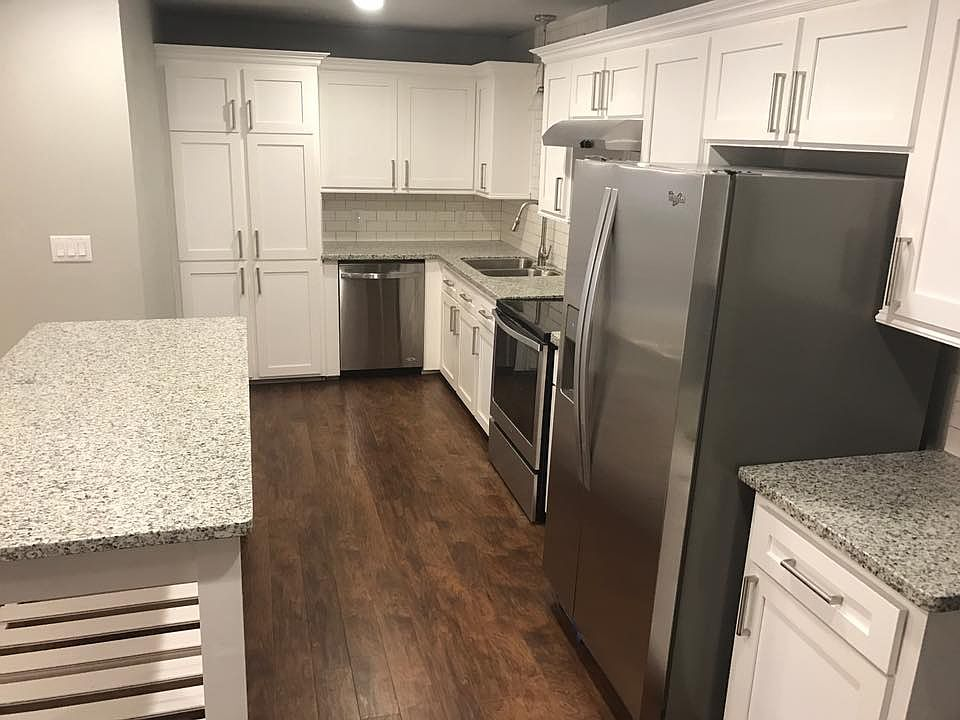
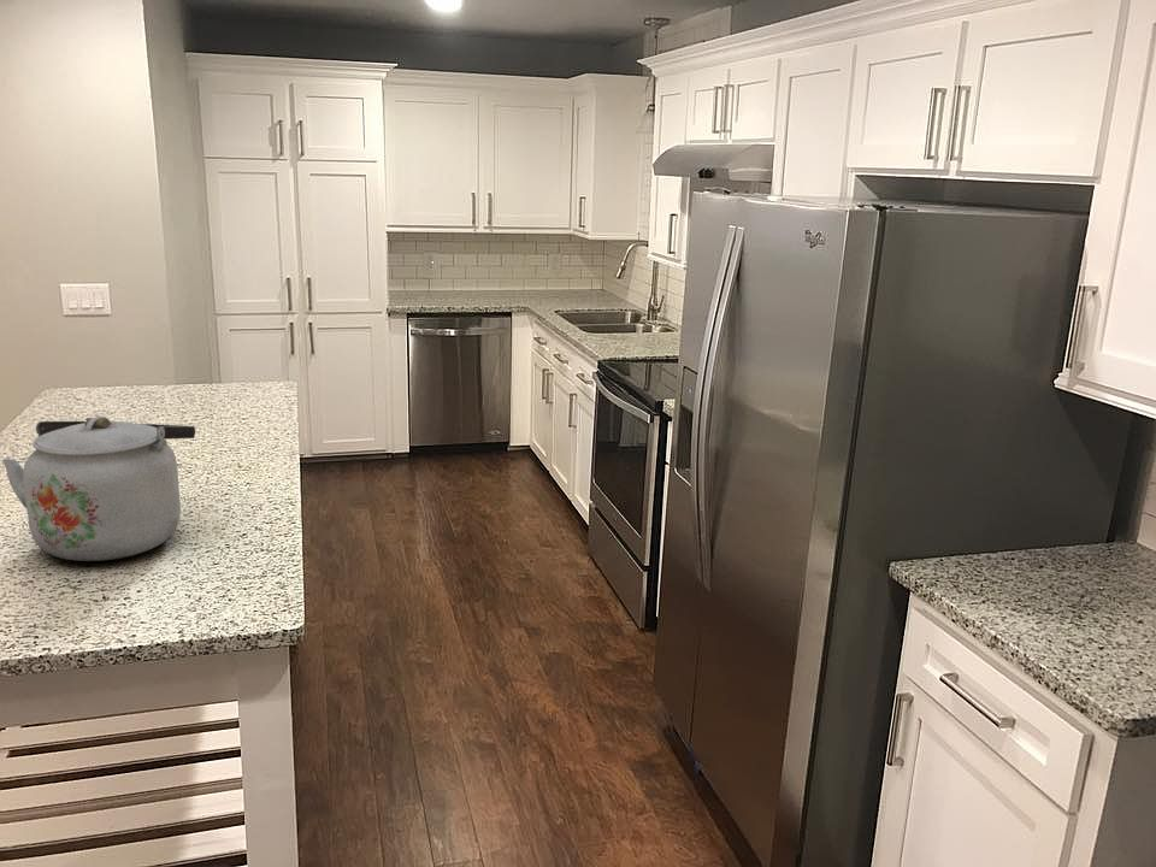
+ kettle [1,414,196,562]
